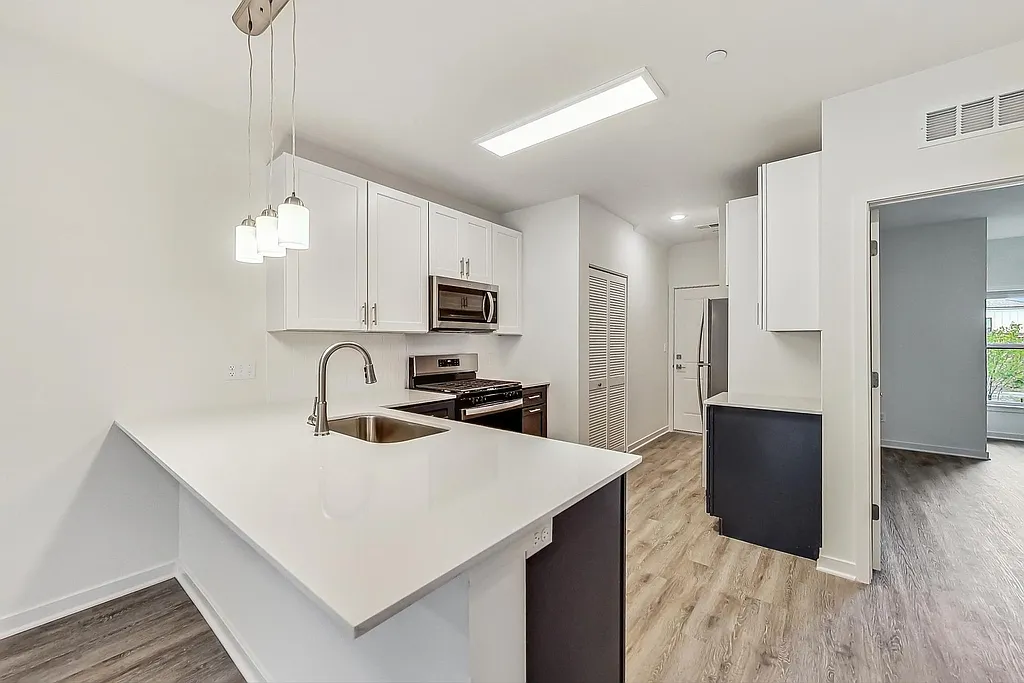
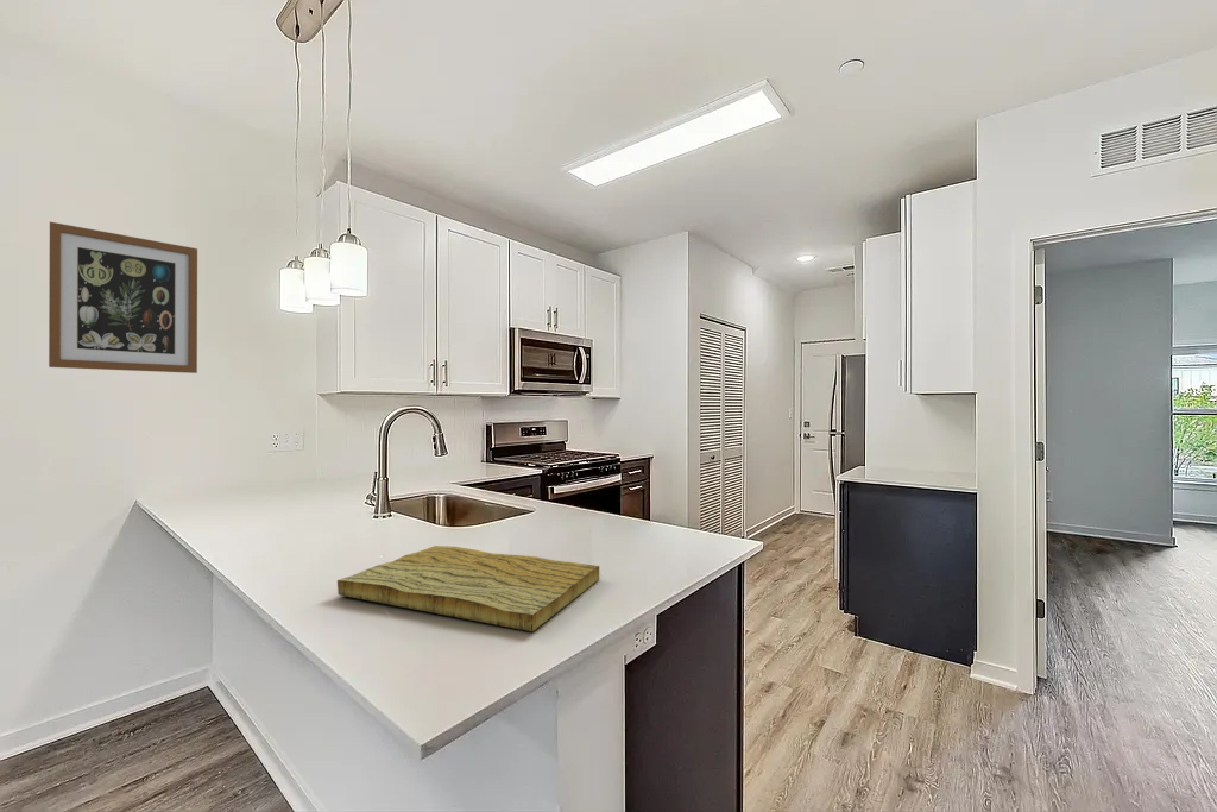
+ wall art [48,221,198,374]
+ cutting board [336,545,600,632]
